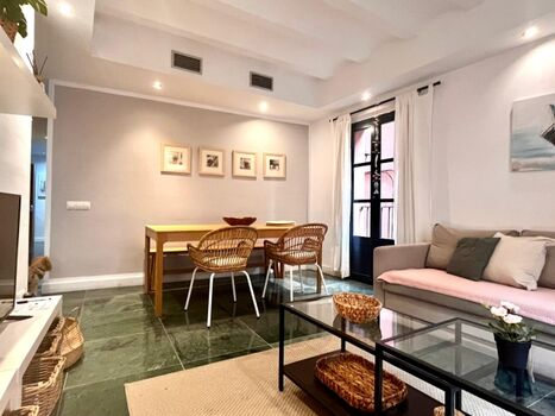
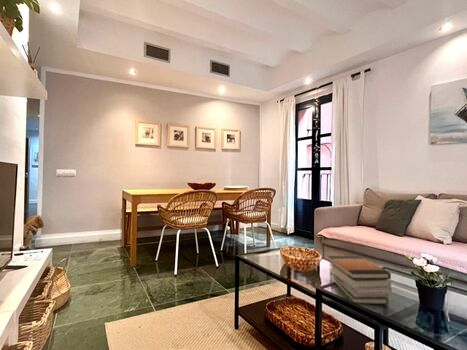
+ book stack [327,255,393,305]
